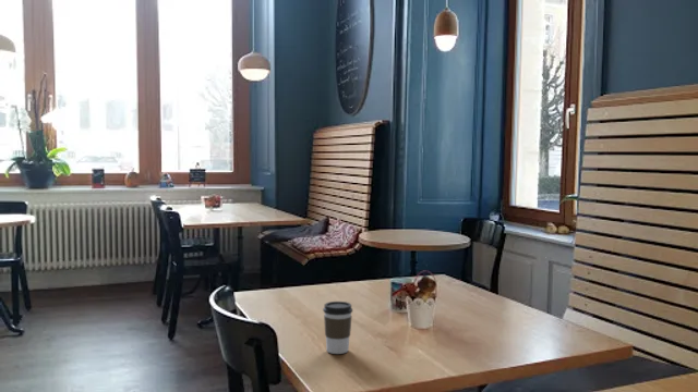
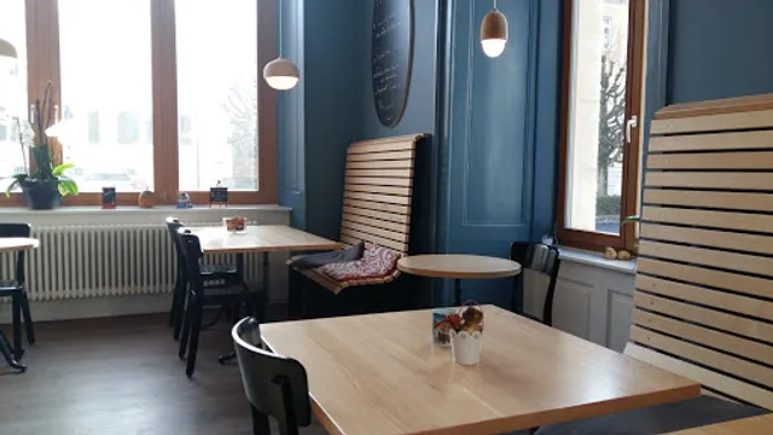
- coffee cup [322,301,353,355]
